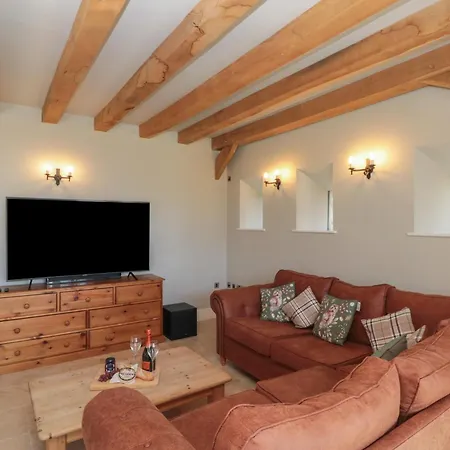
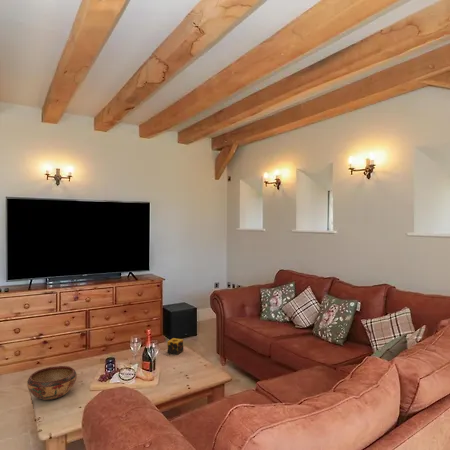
+ decorative bowl [26,365,78,401]
+ candle [166,337,184,356]
